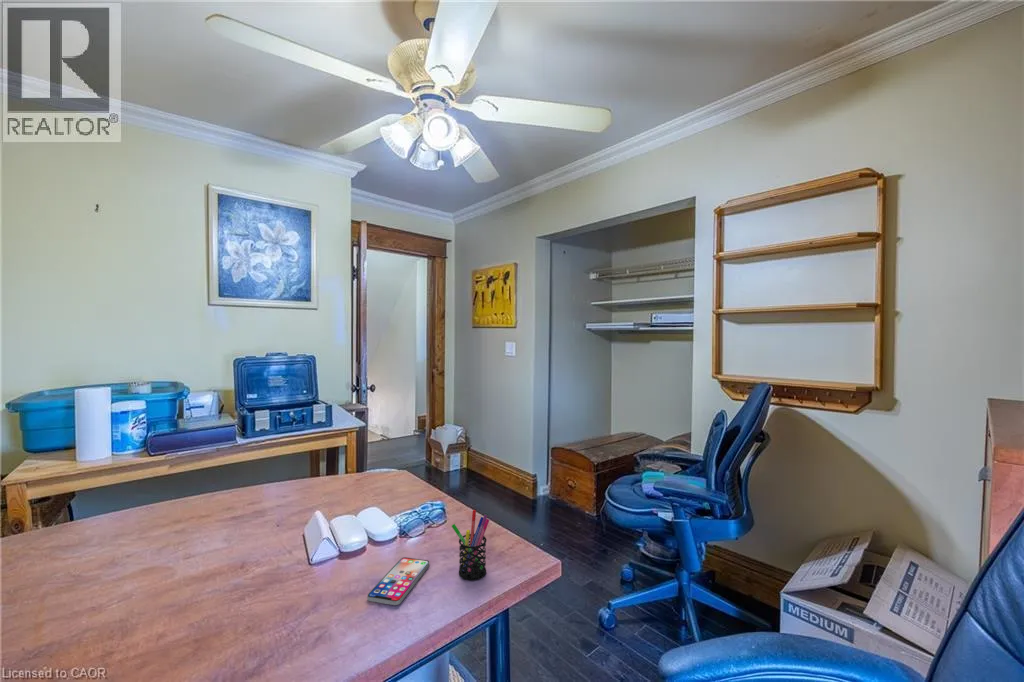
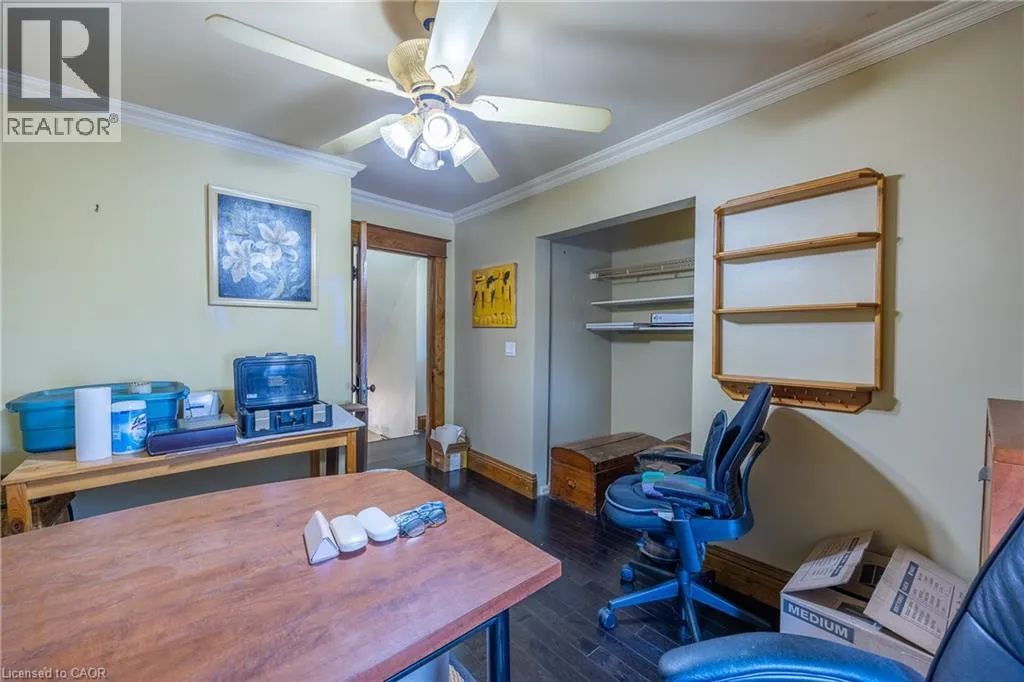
- pen holder [451,509,490,581]
- smartphone [366,556,430,606]
